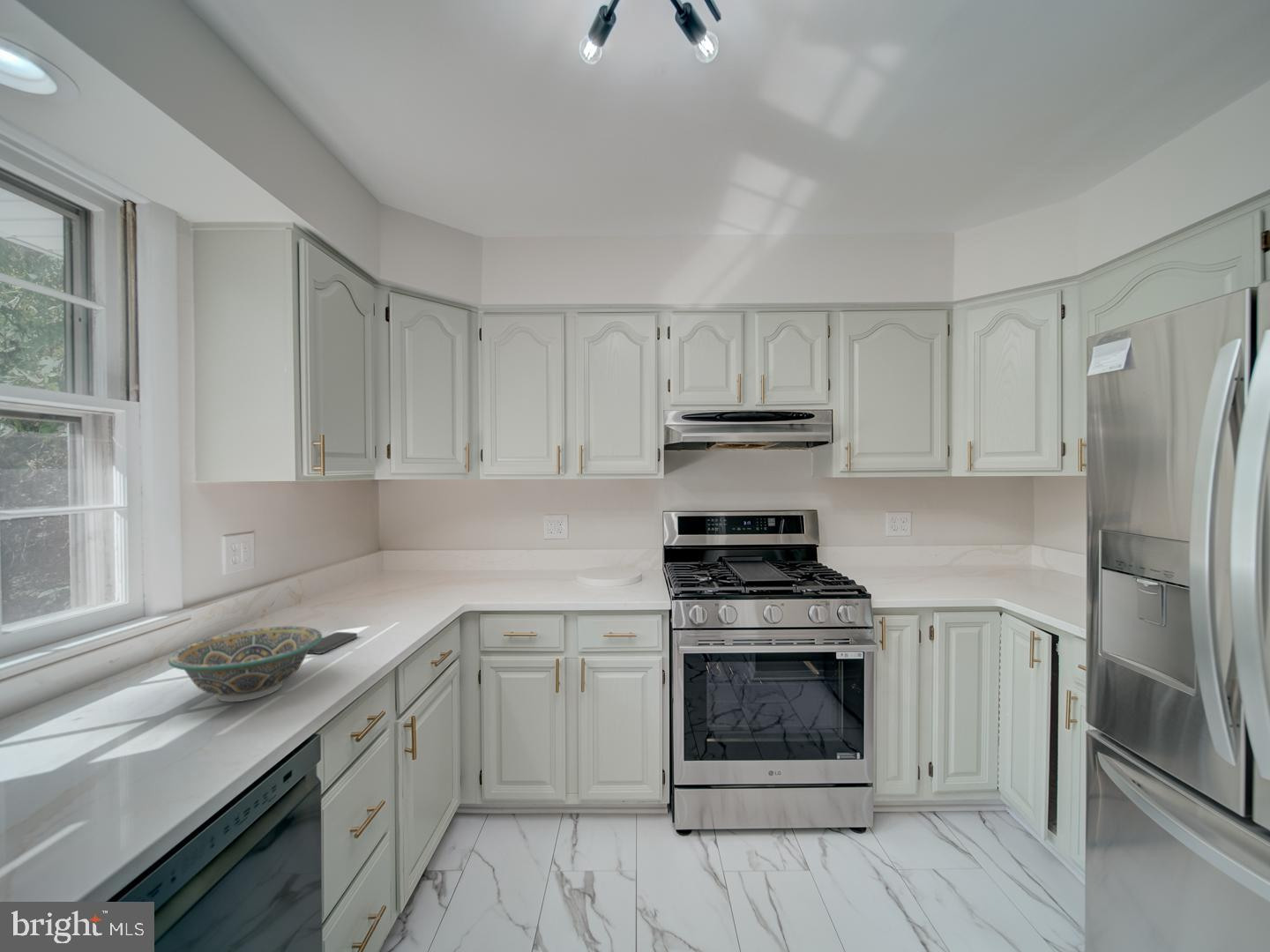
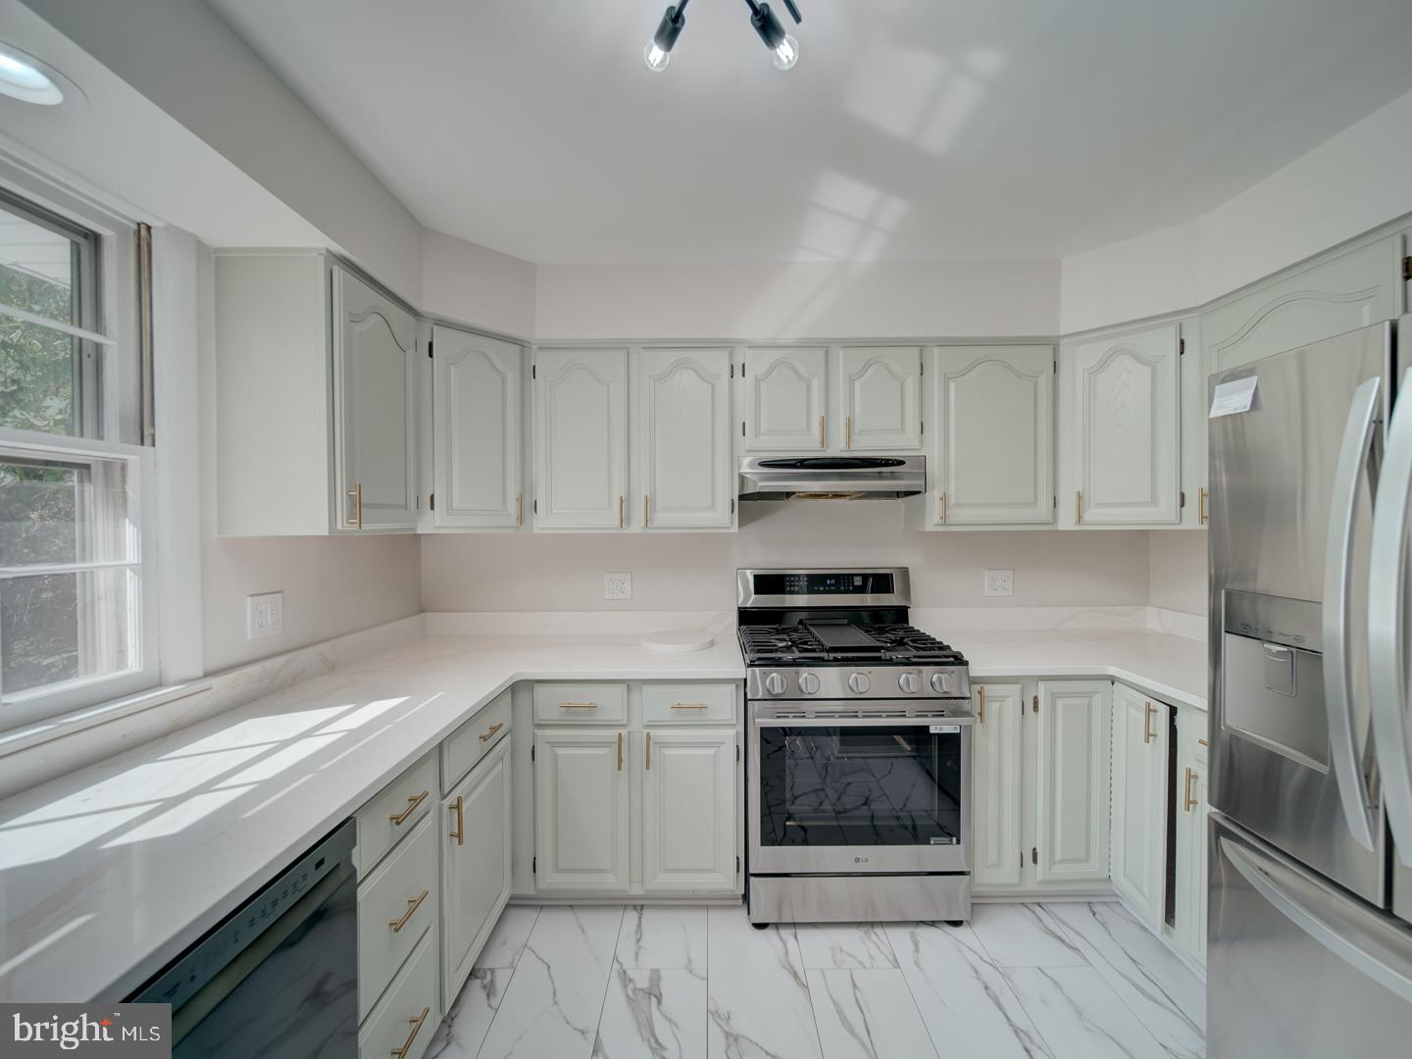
- bowl [168,626,323,703]
- smartphone [307,631,358,655]
